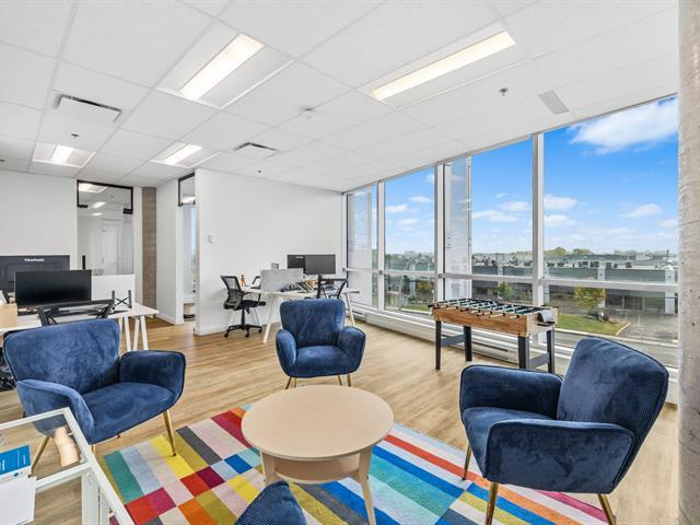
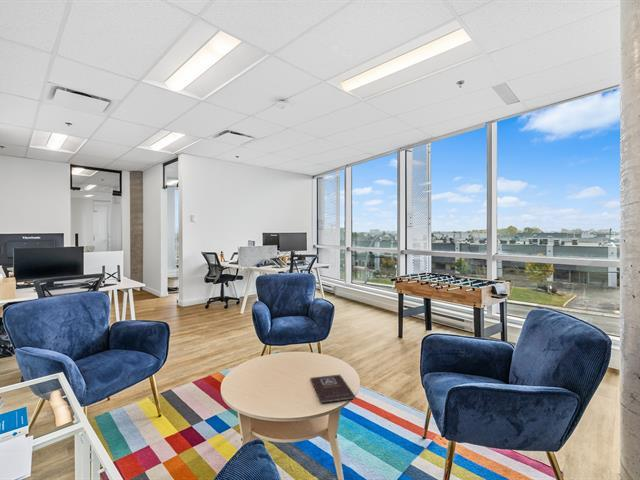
+ book [309,374,357,404]
